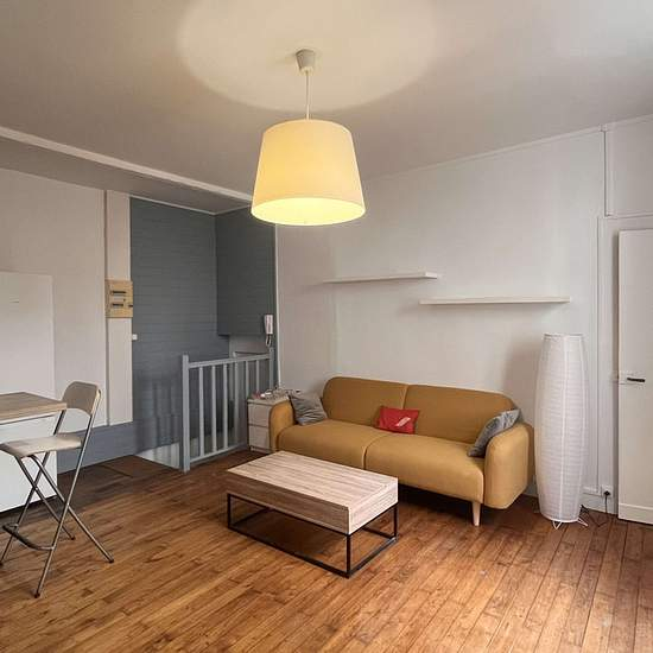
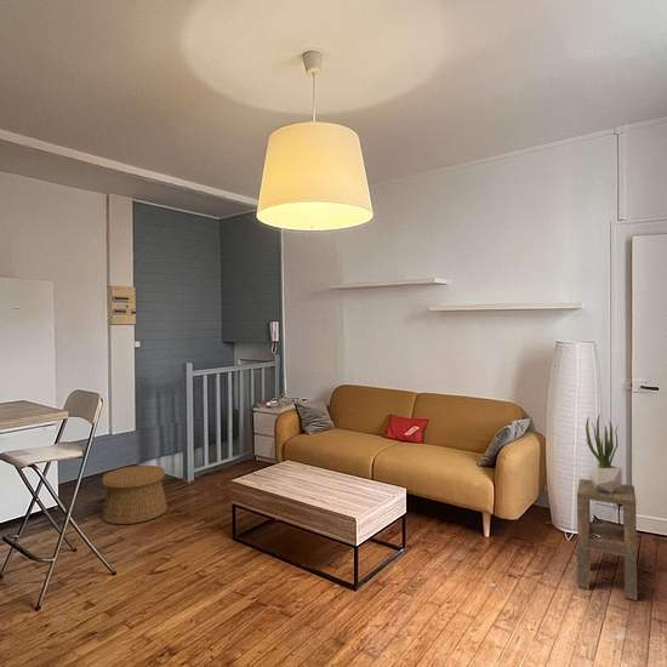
+ side table [576,478,638,602]
+ potted plant [585,414,623,494]
+ basket [101,464,169,525]
